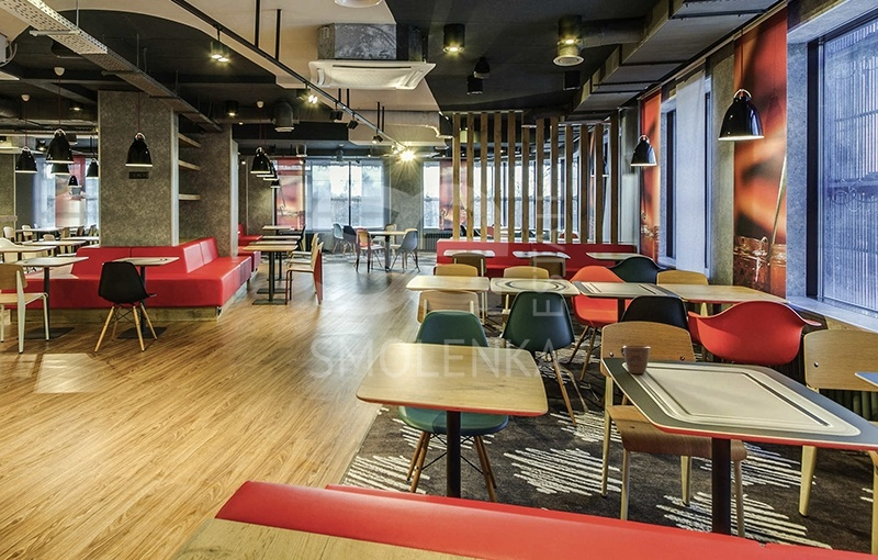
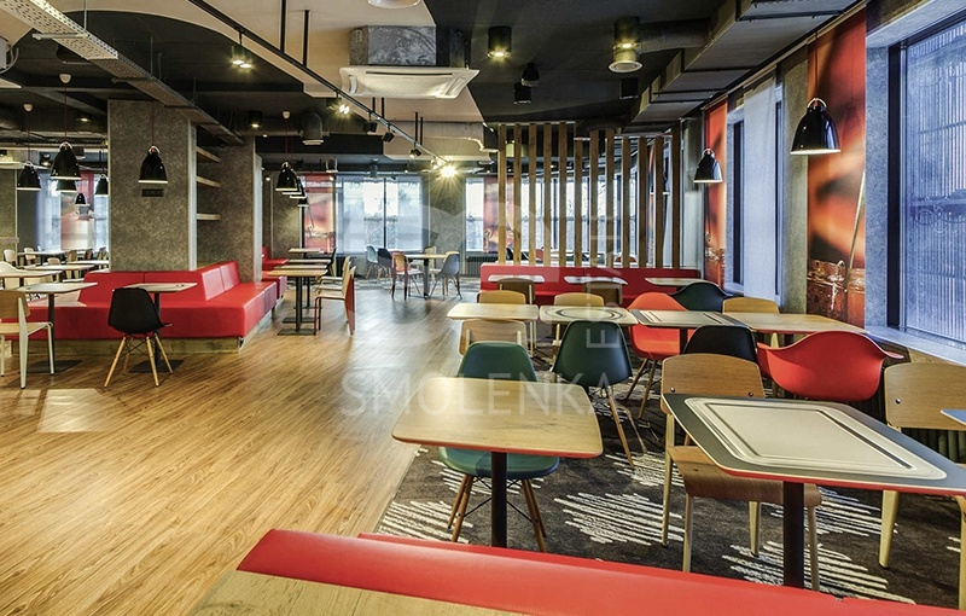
- mug [620,344,652,374]
